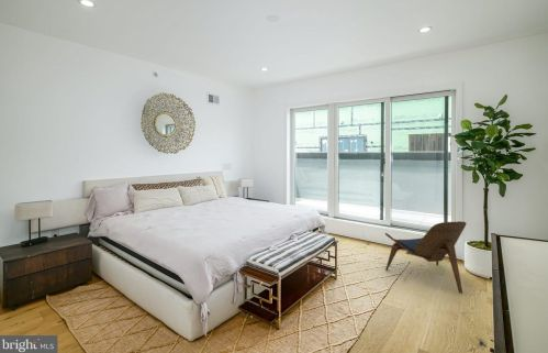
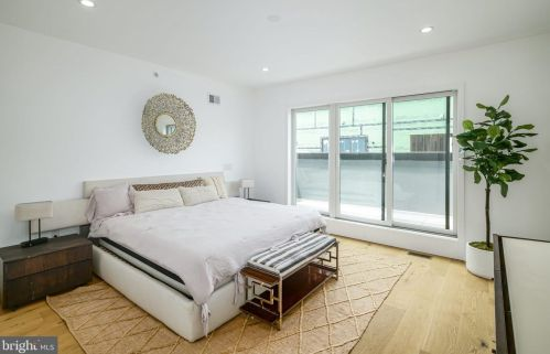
- lounge chair [384,220,468,295]
